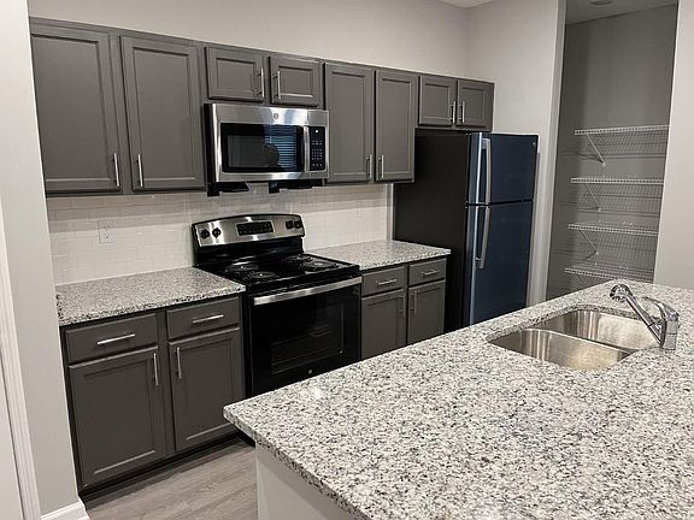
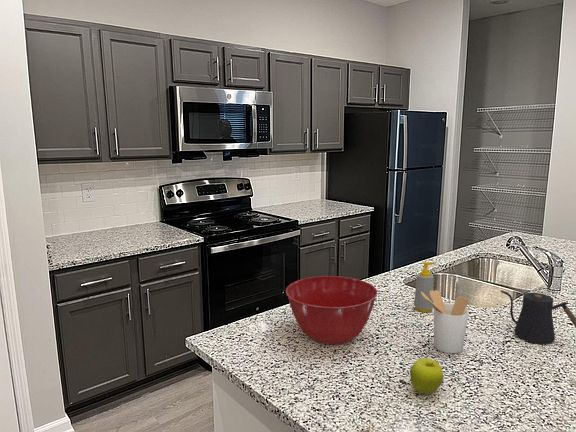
+ kettle [499,289,576,345]
+ soap bottle [413,261,437,313]
+ fruit [409,357,444,395]
+ mixing bowl [285,275,378,346]
+ utensil holder [421,289,469,354]
